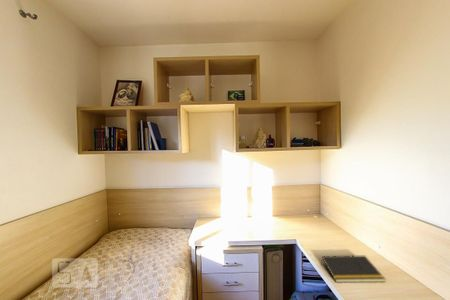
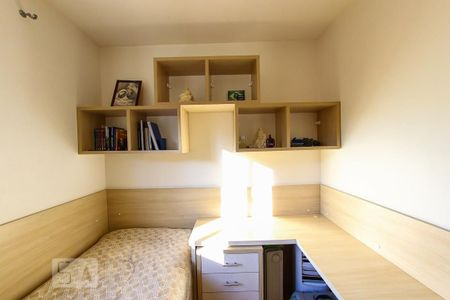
- notepad [320,255,386,283]
